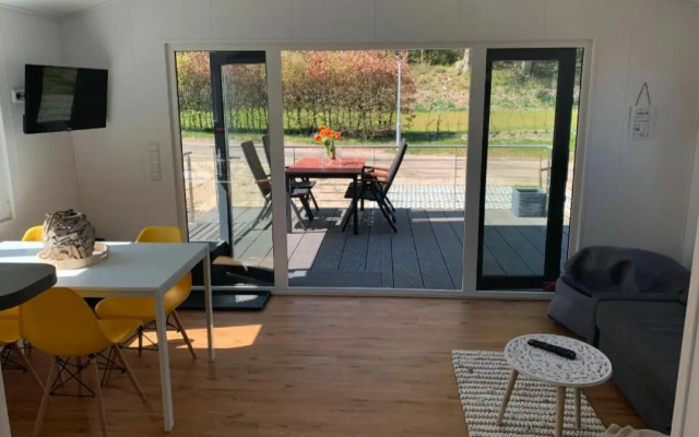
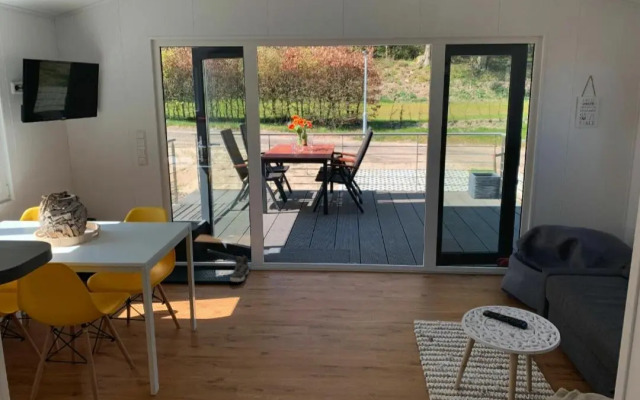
+ sneaker [229,255,250,283]
